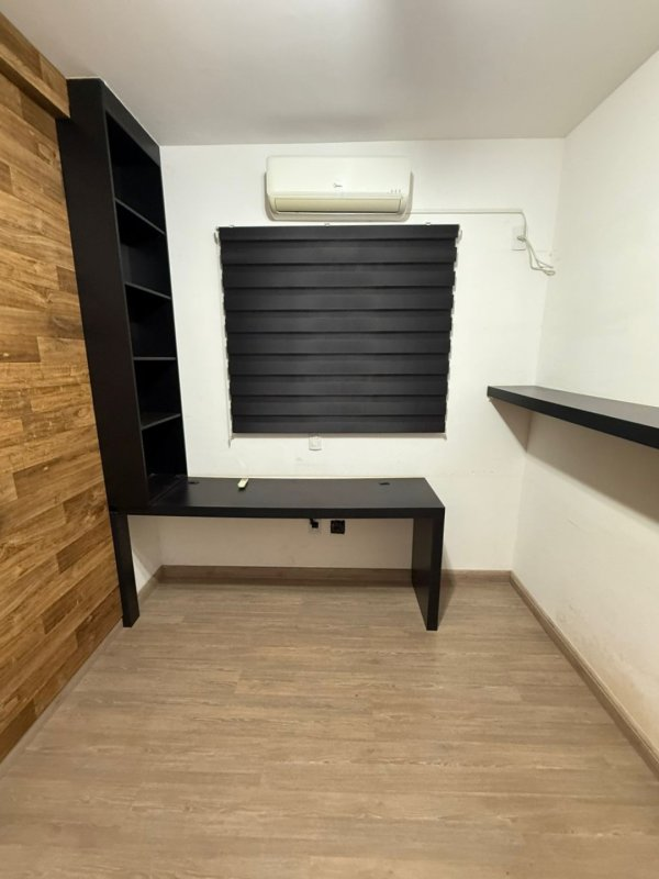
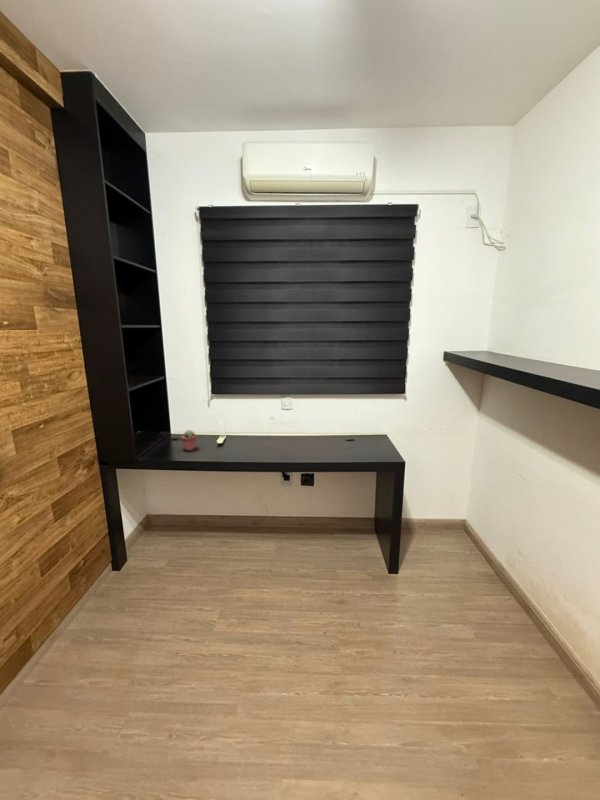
+ potted succulent [179,429,198,452]
